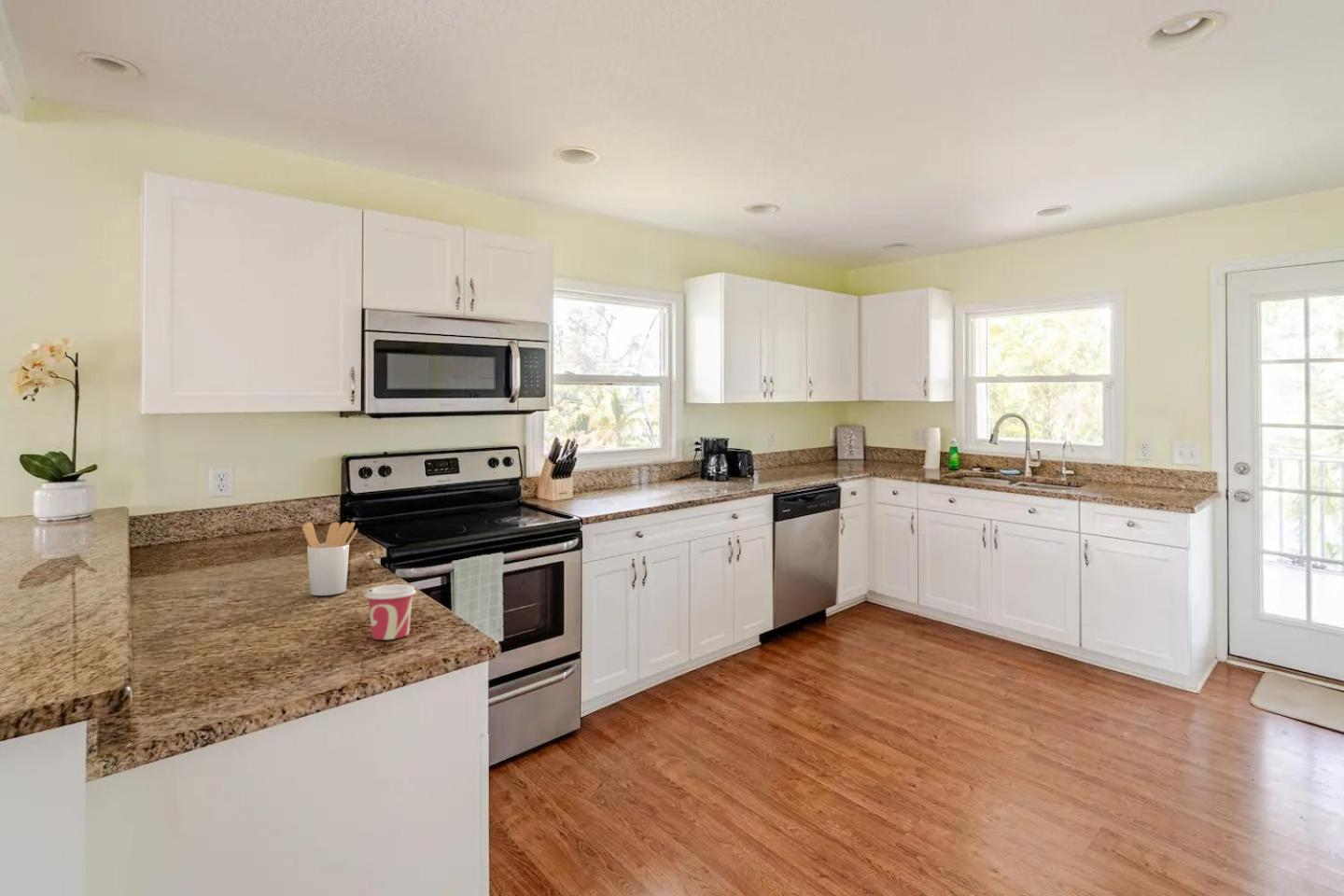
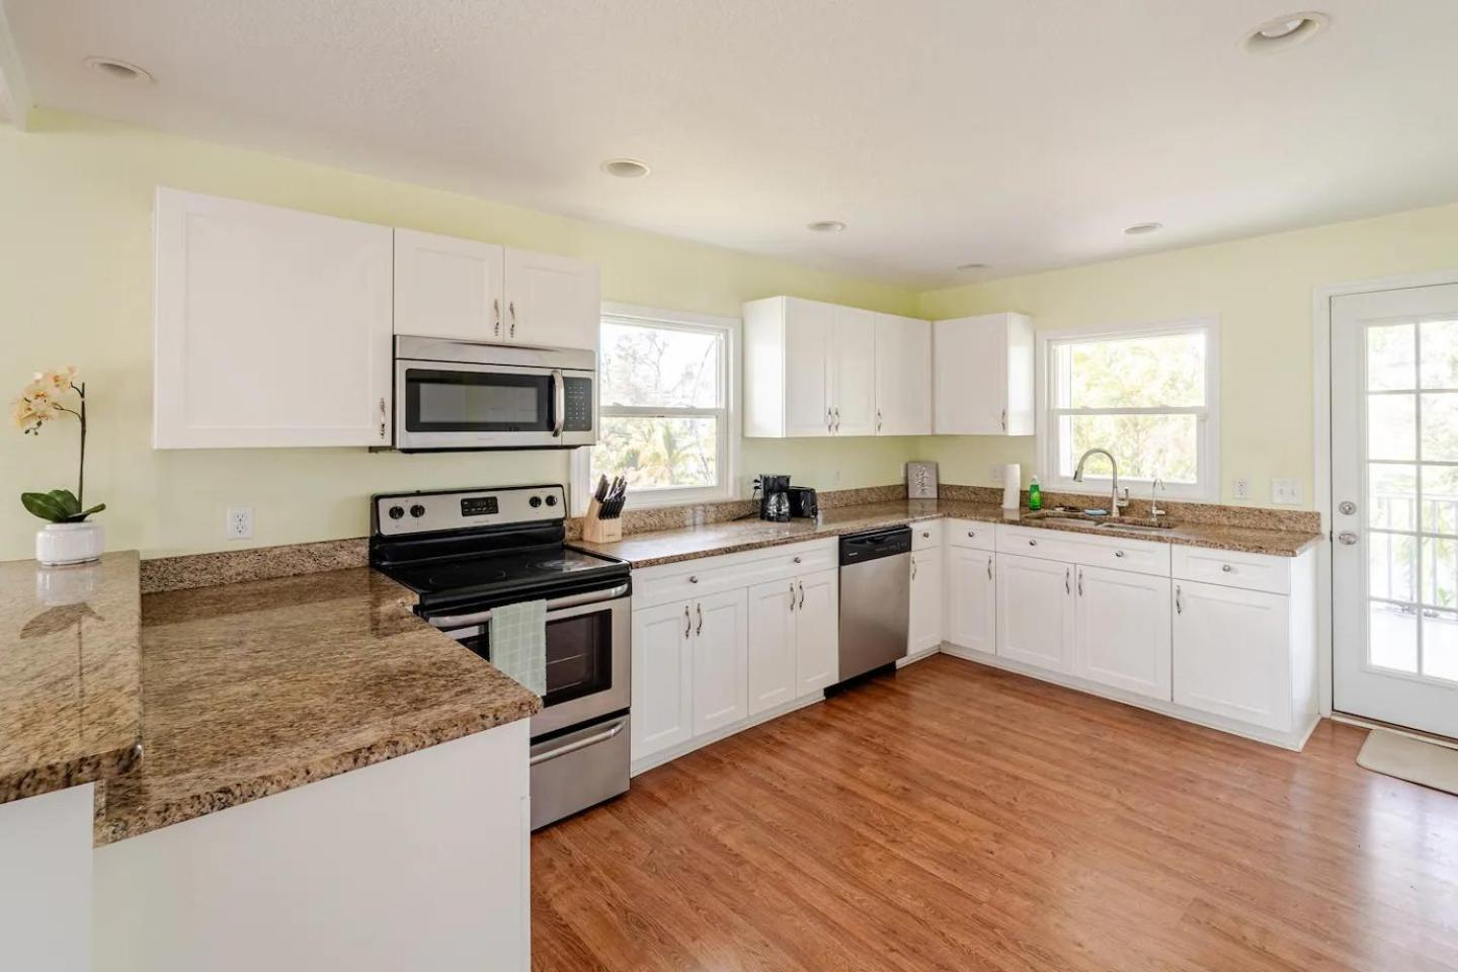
- cup [363,583,417,640]
- utensil holder [301,521,358,596]
